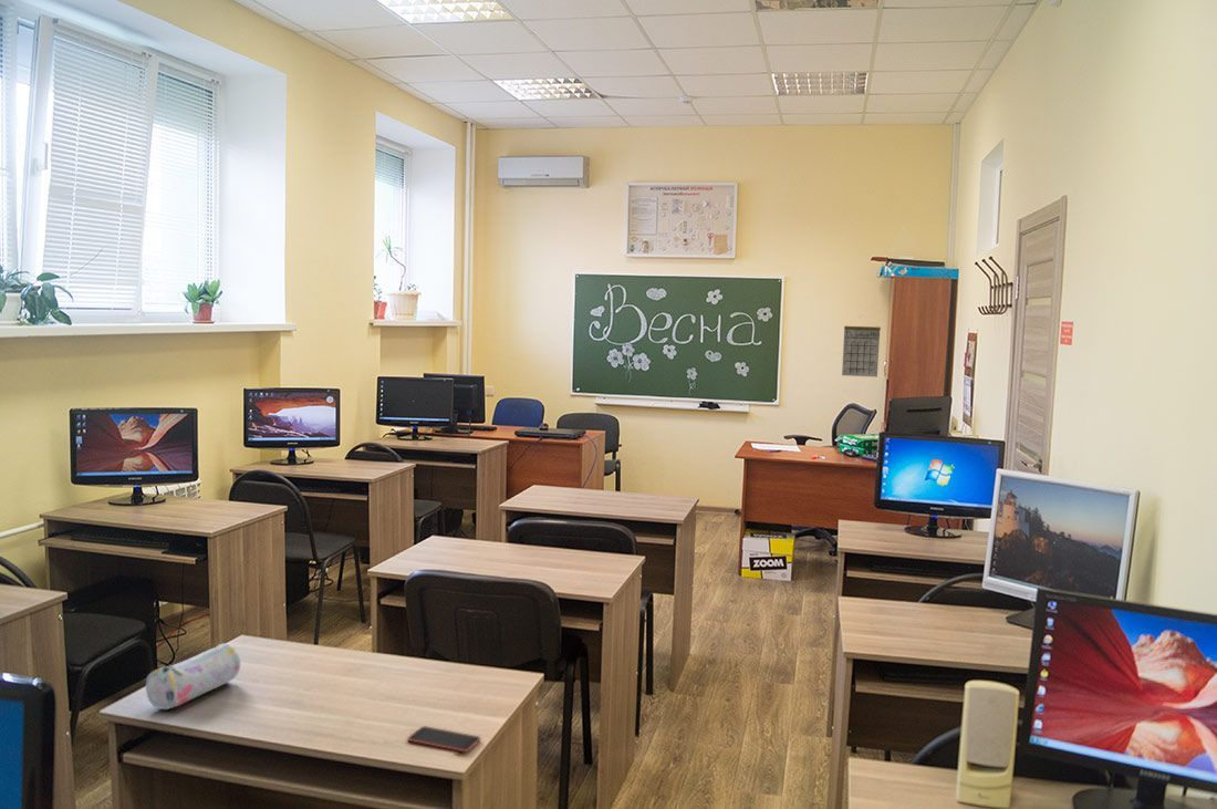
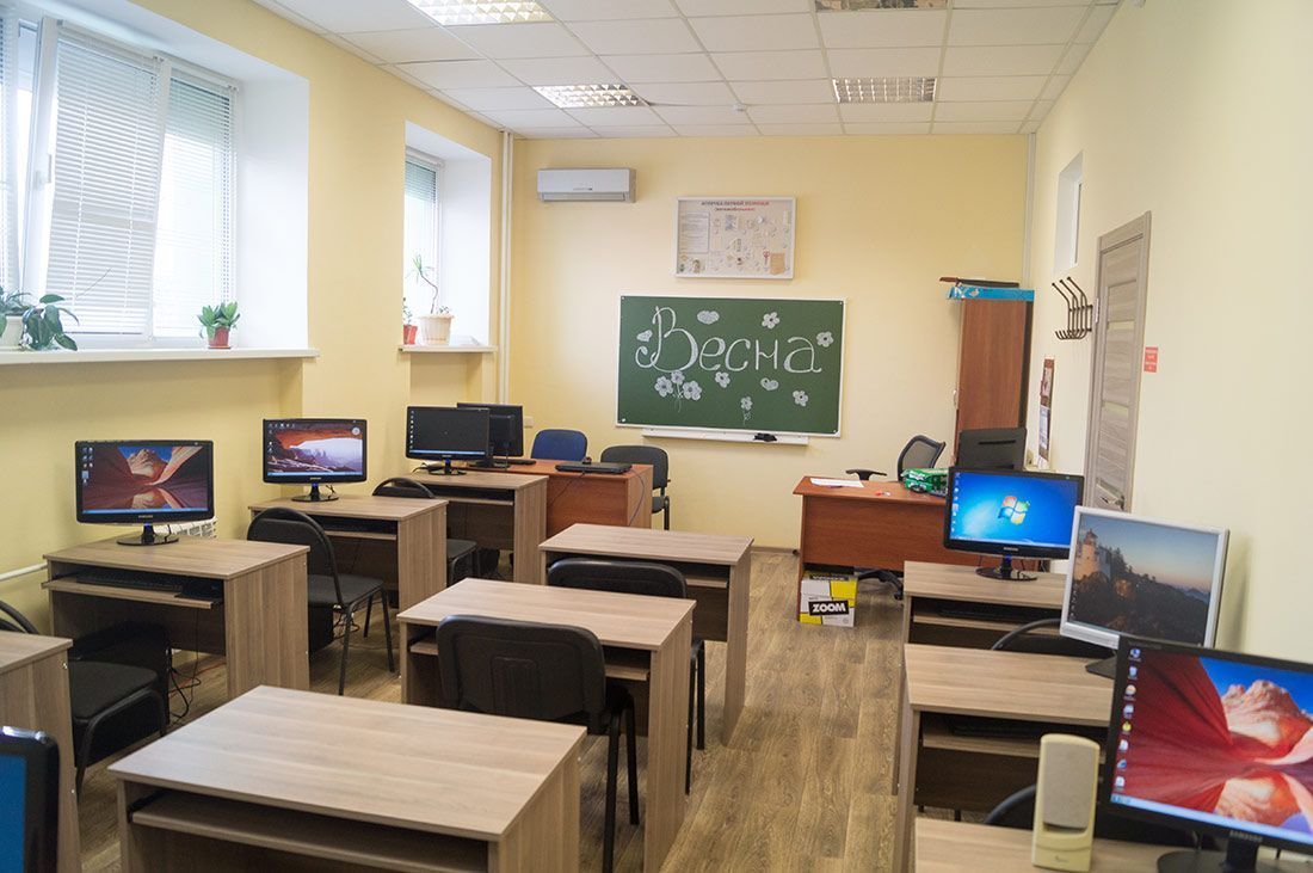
- smartphone [406,725,481,754]
- pencil case [145,643,241,711]
- calendar [841,314,882,378]
